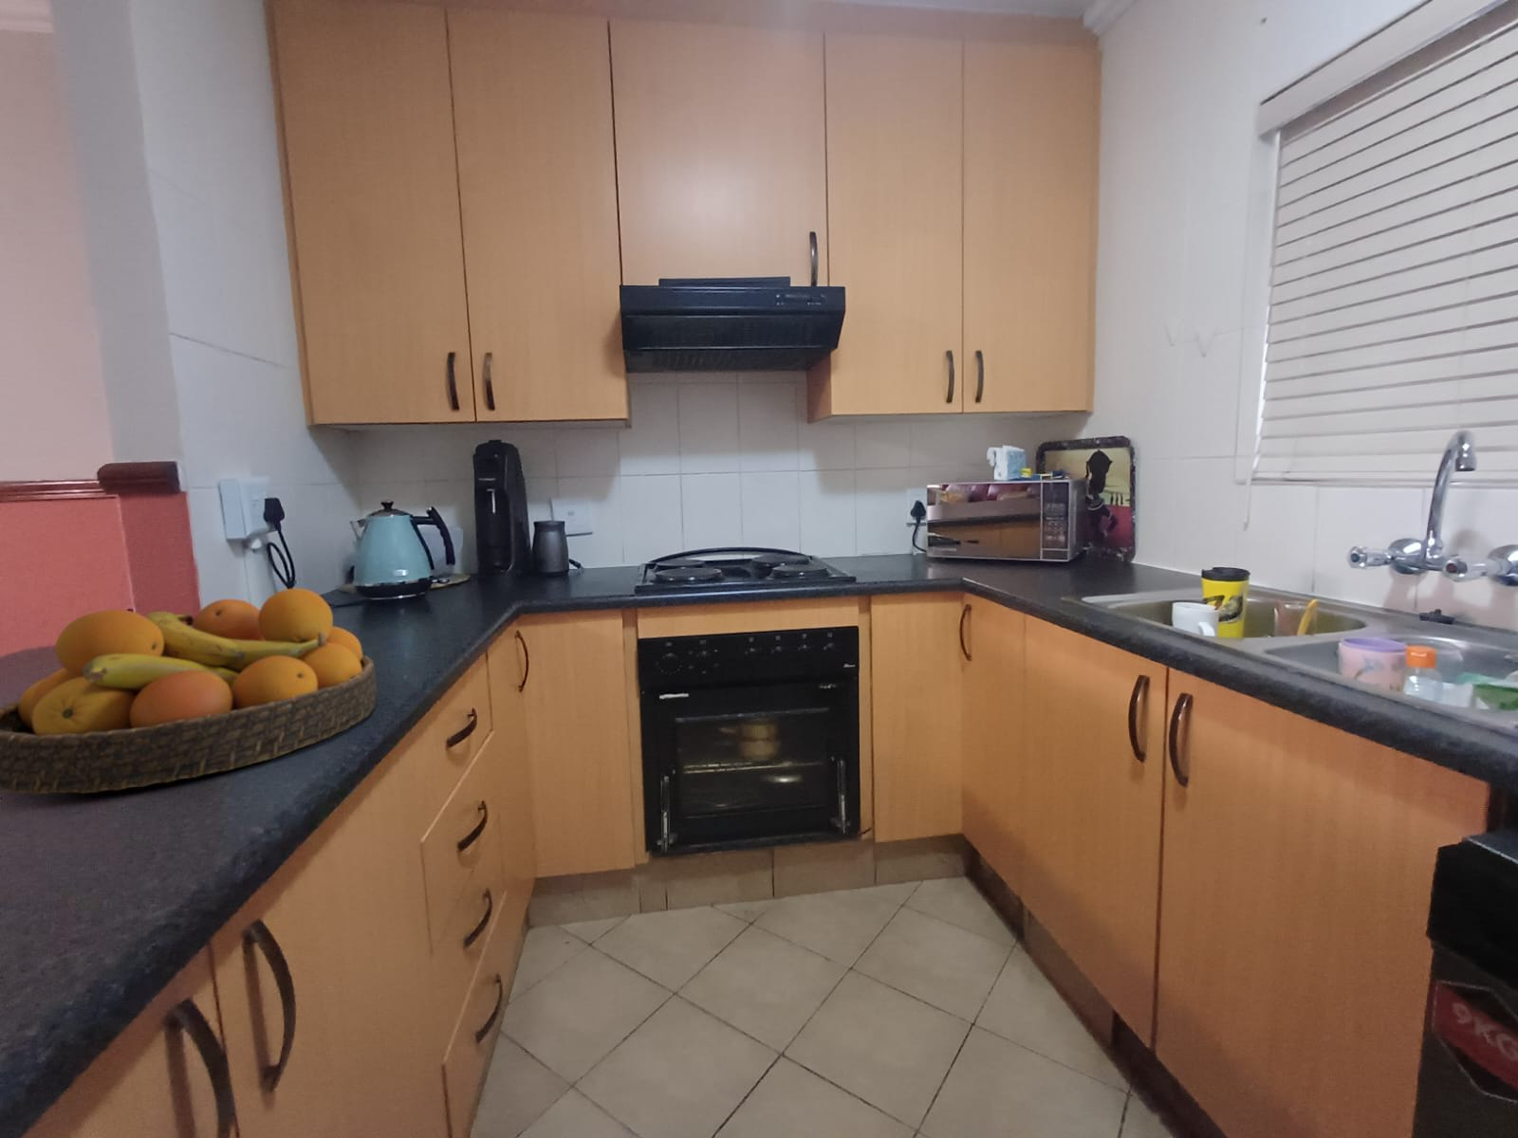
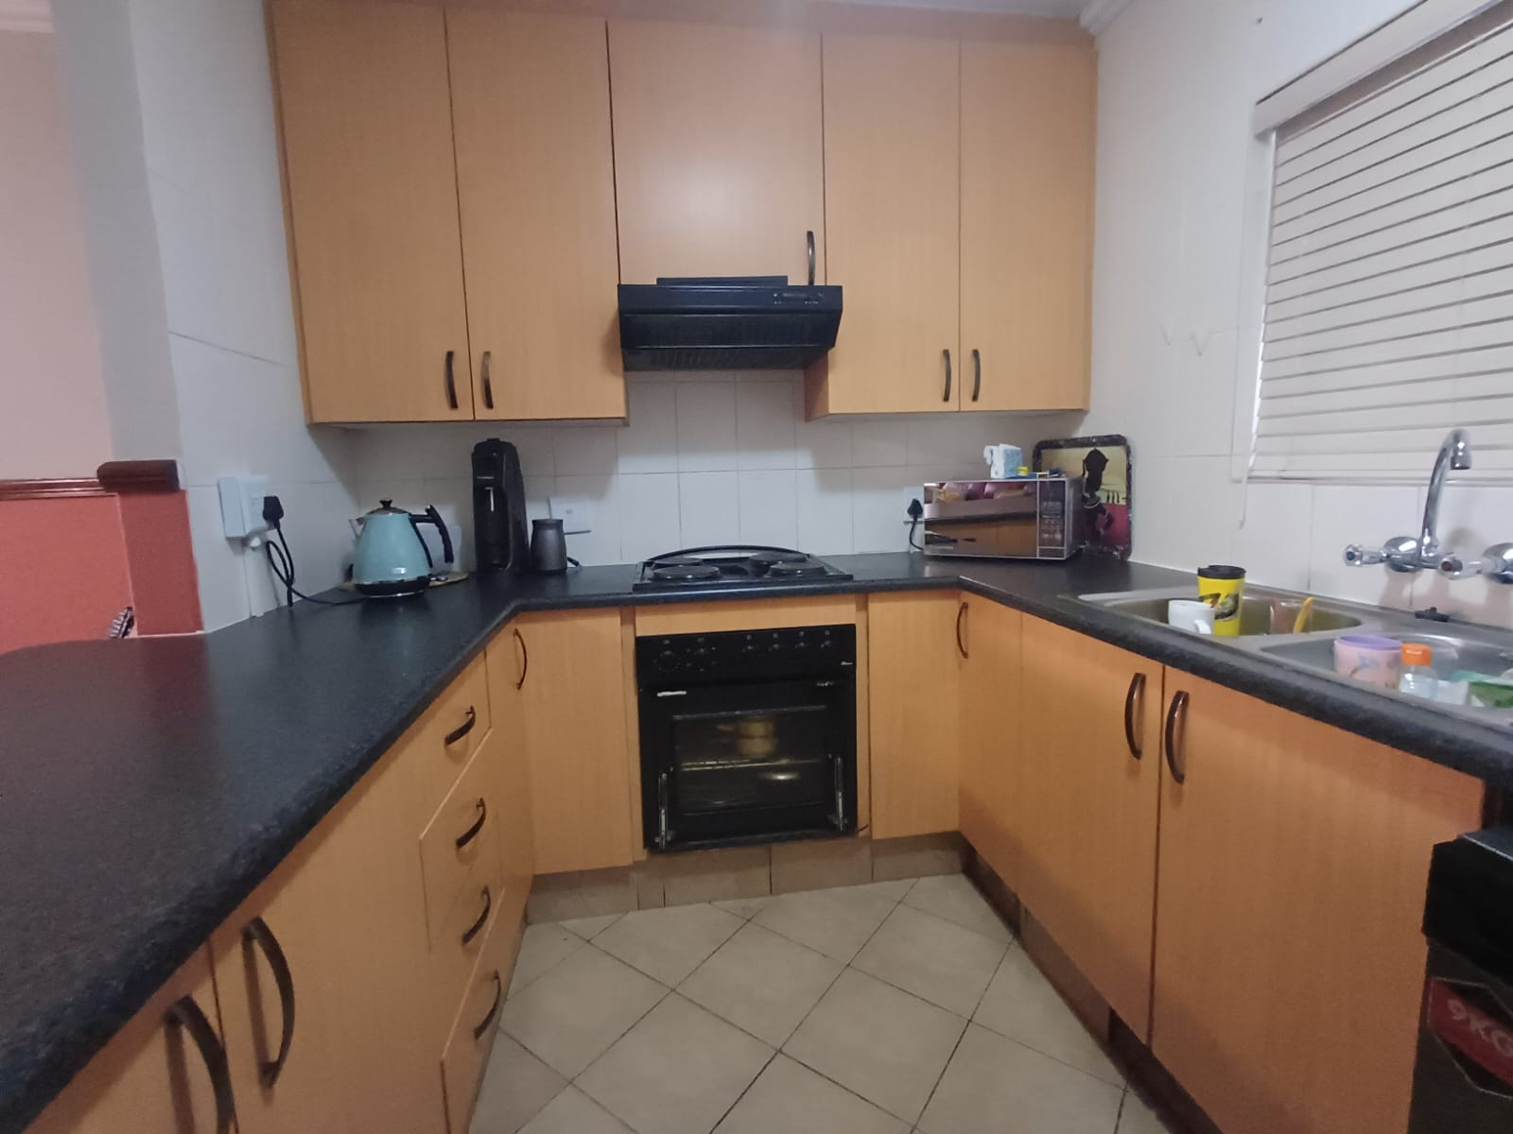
- fruit bowl [0,587,379,795]
